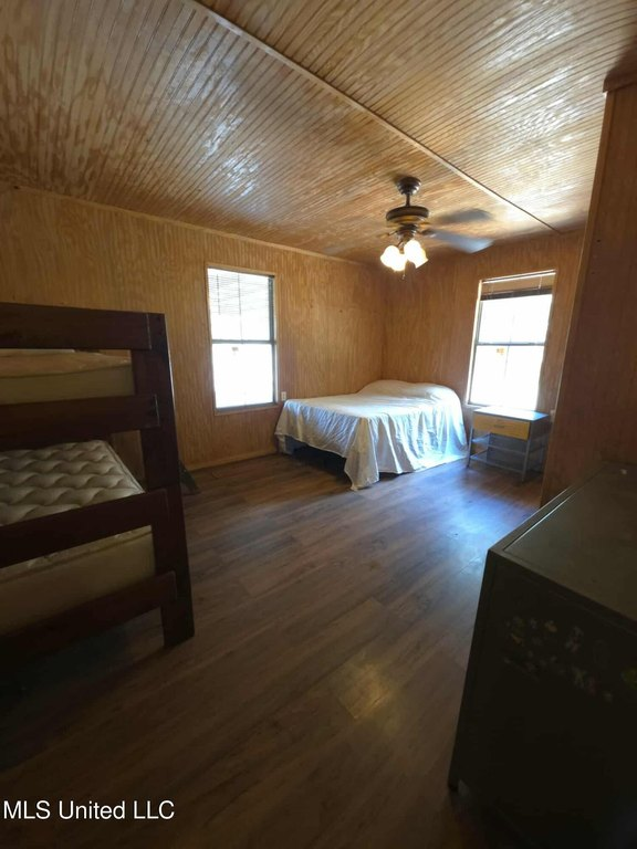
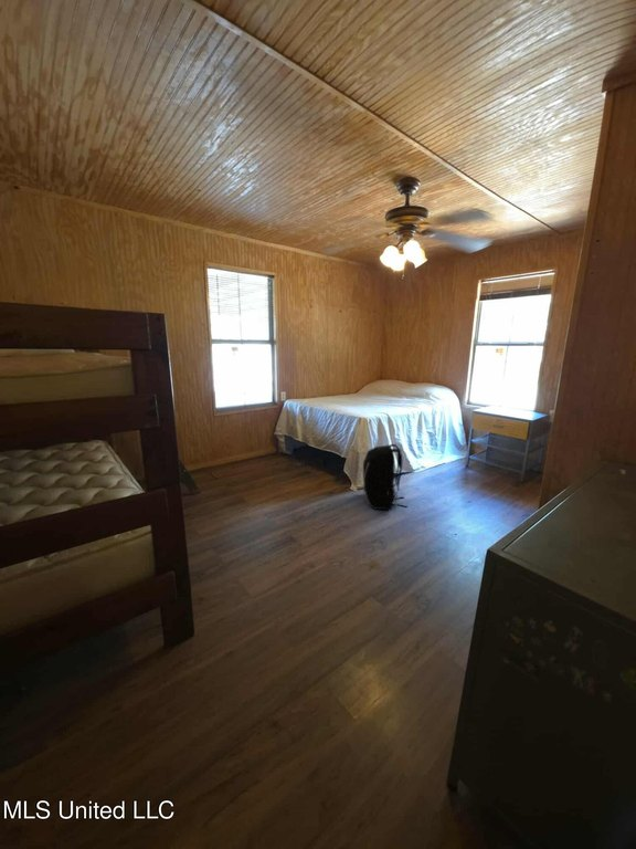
+ backpack [362,443,409,511]
